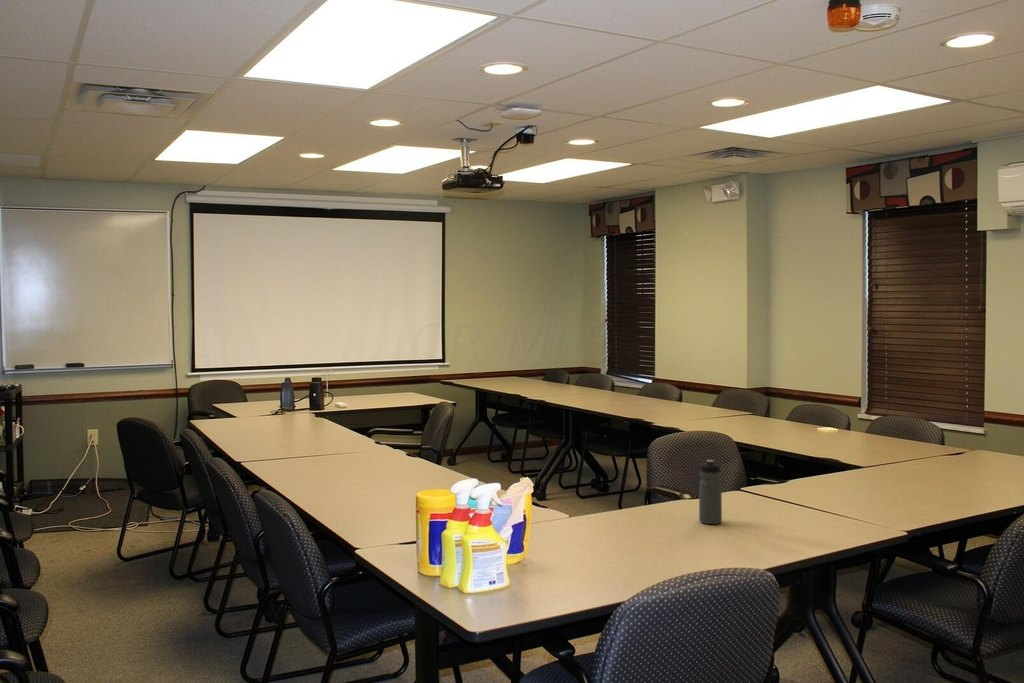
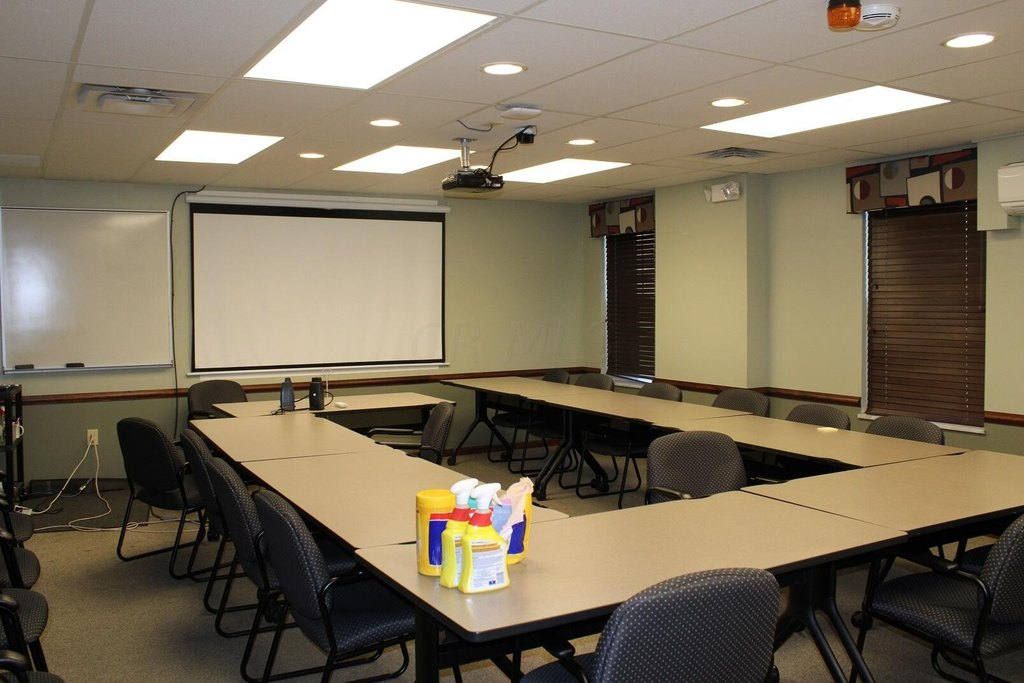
- water bottle [698,459,723,525]
